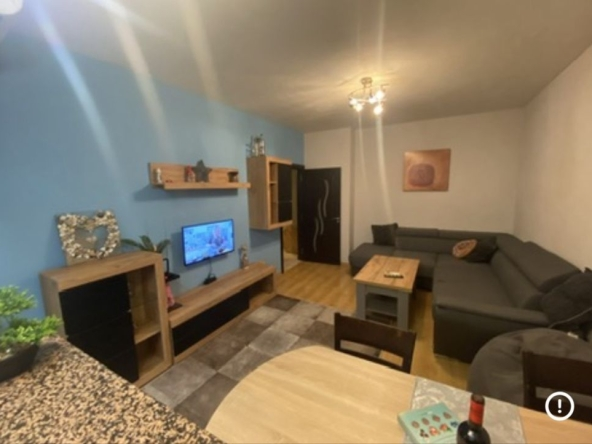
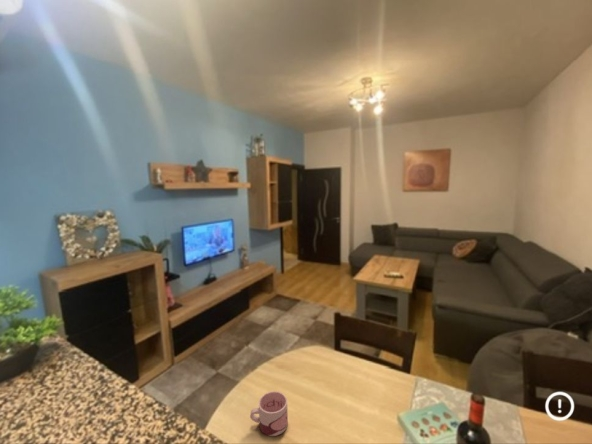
+ mug [249,390,289,437]
